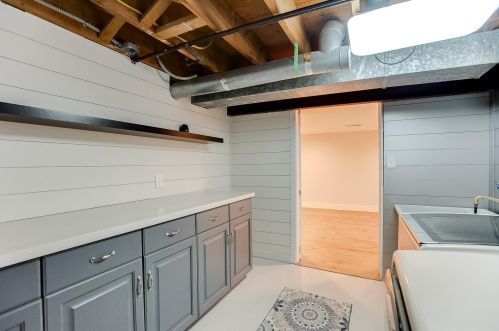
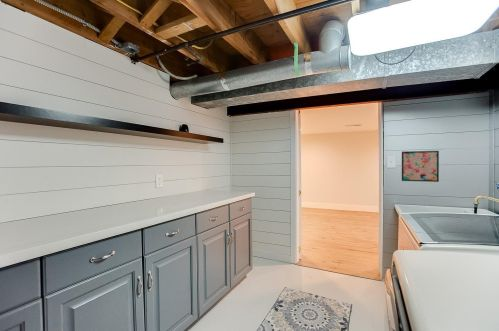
+ wall art [401,150,440,183]
